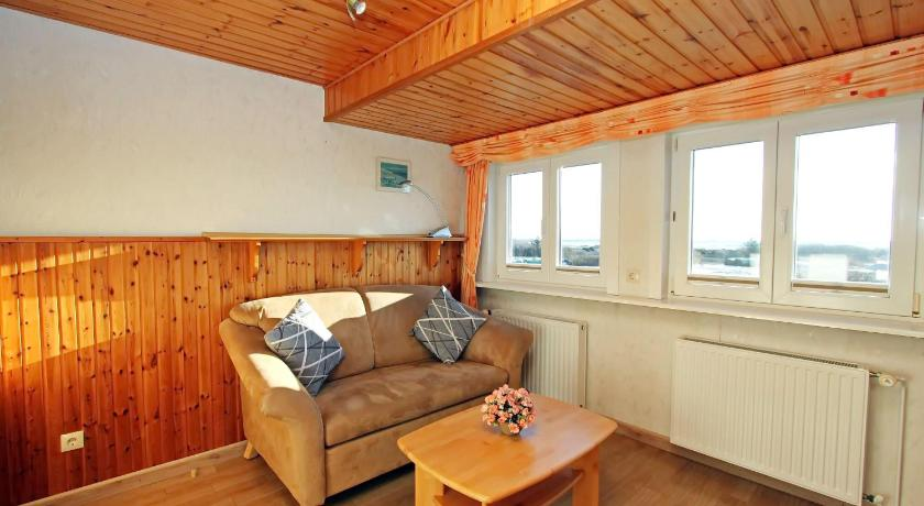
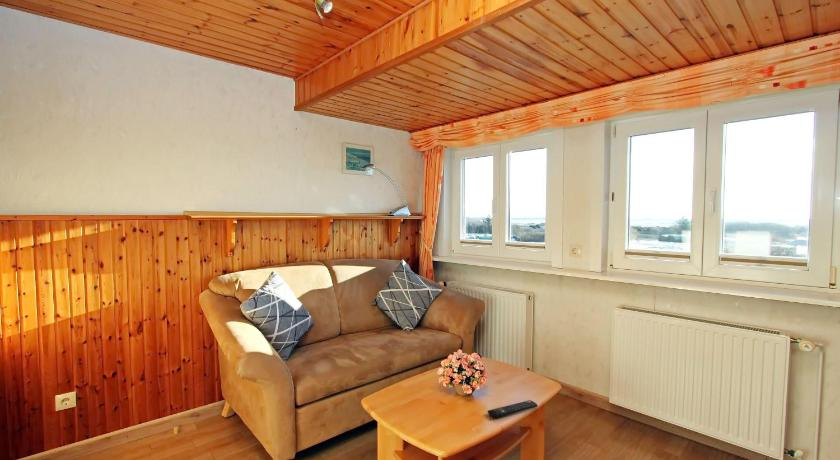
+ remote control [487,399,539,419]
